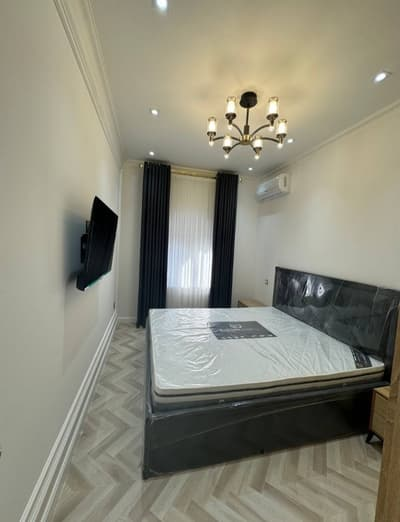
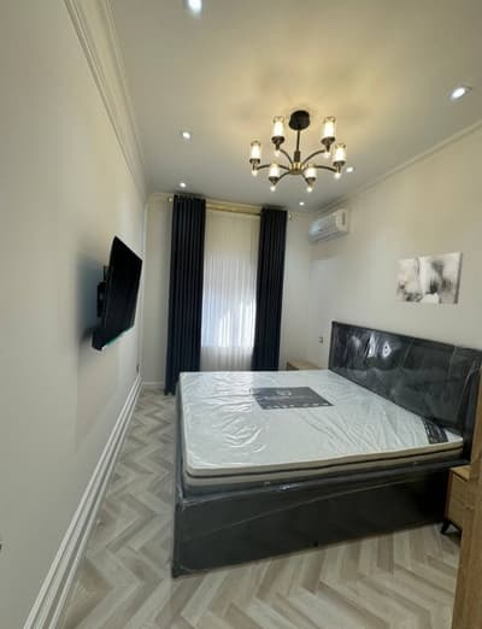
+ wall art [394,252,464,305]
